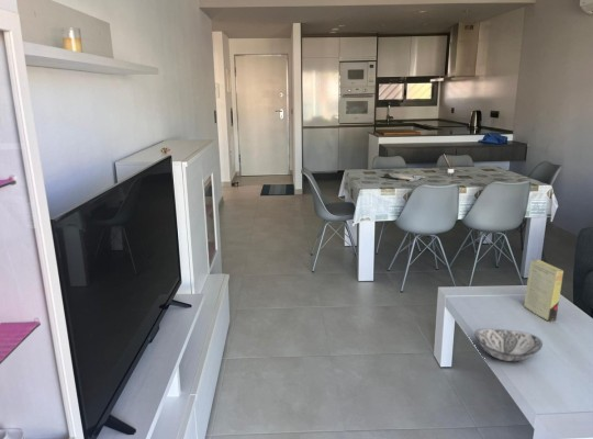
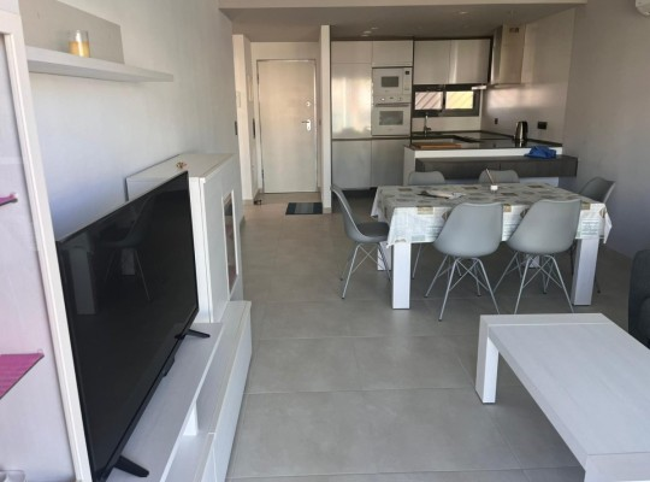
- decorative bowl [473,328,544,362]
- book [523,258,564,322]
